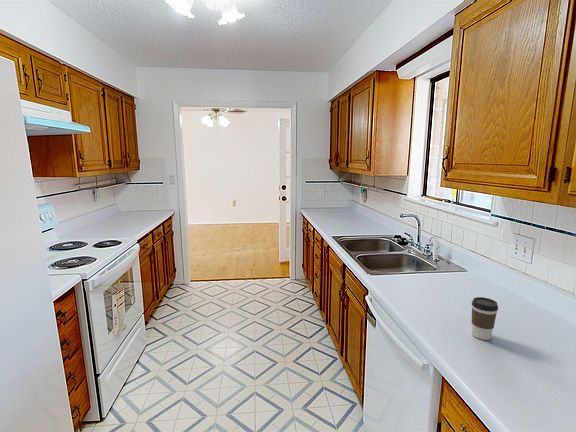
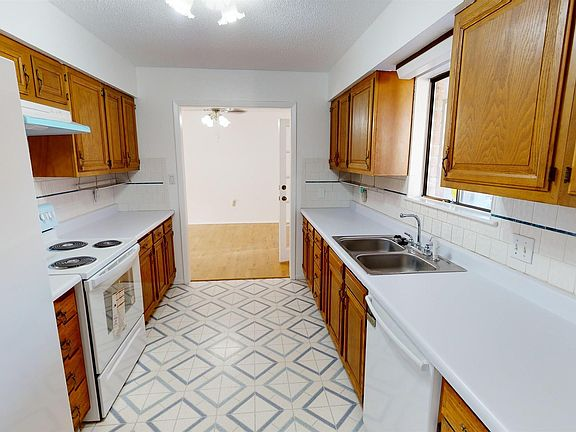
- coffee cup [471,296,499,341]
